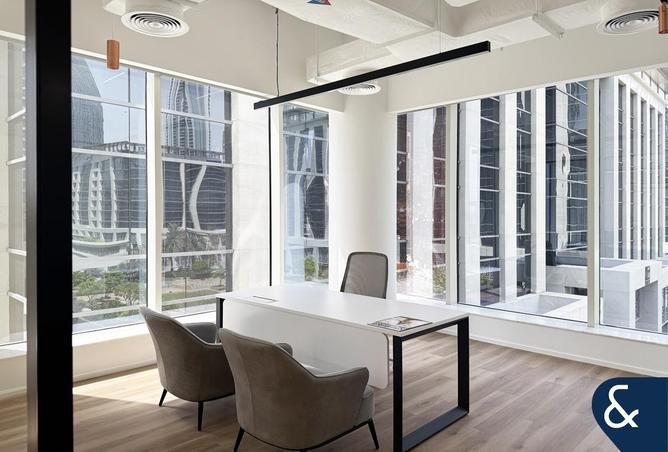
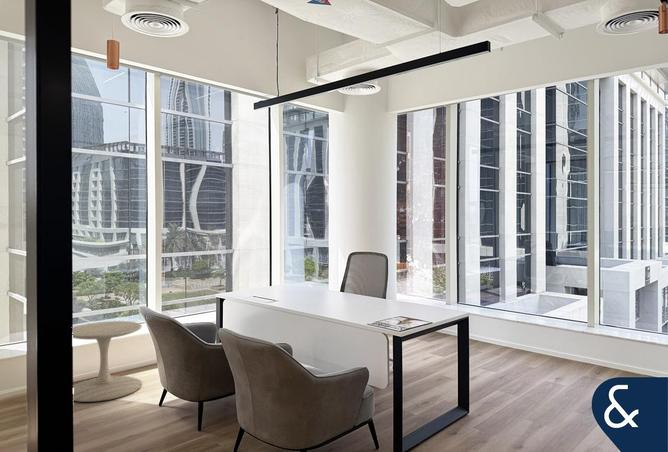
+ side table [72,320,143,403]
